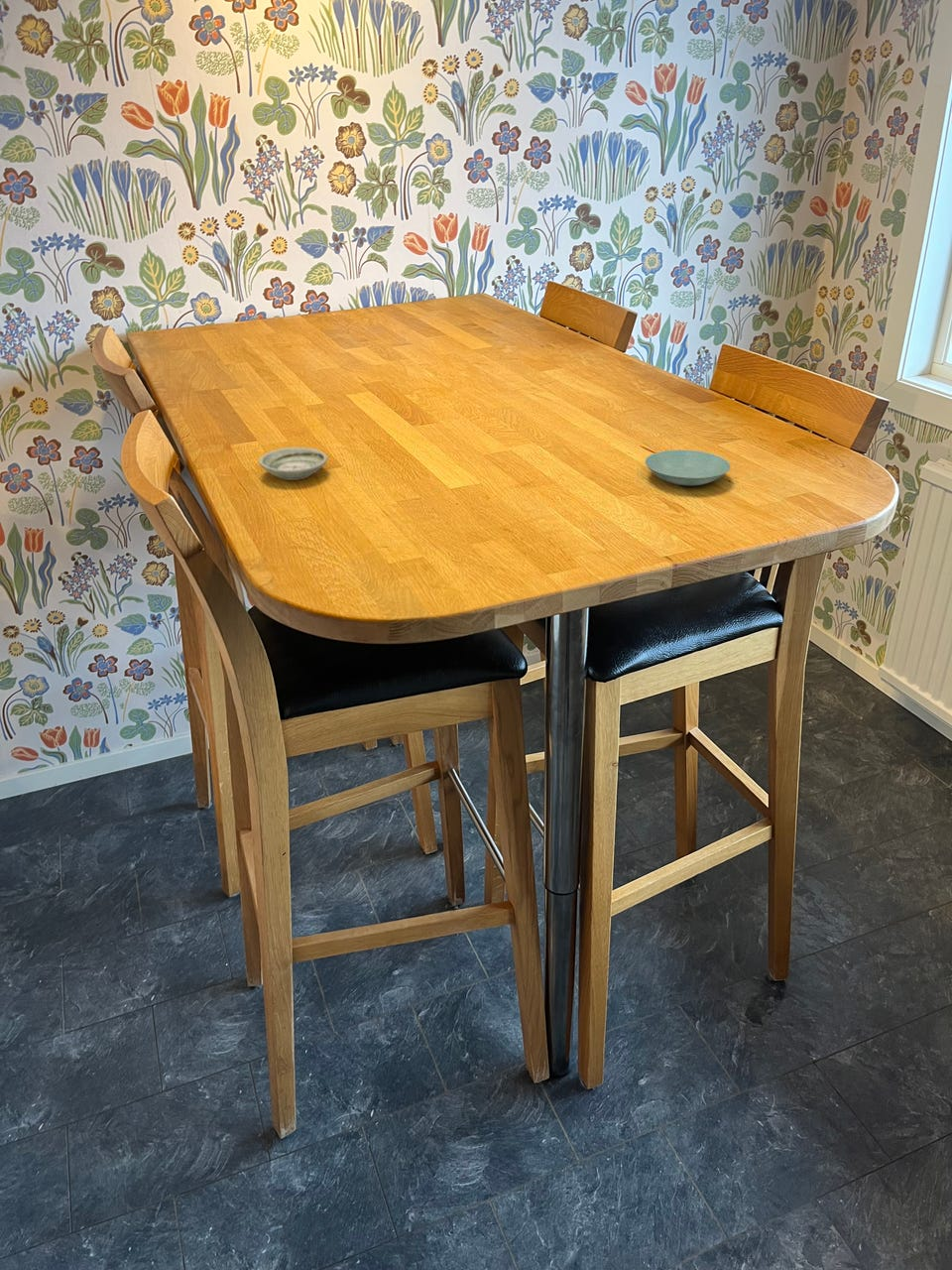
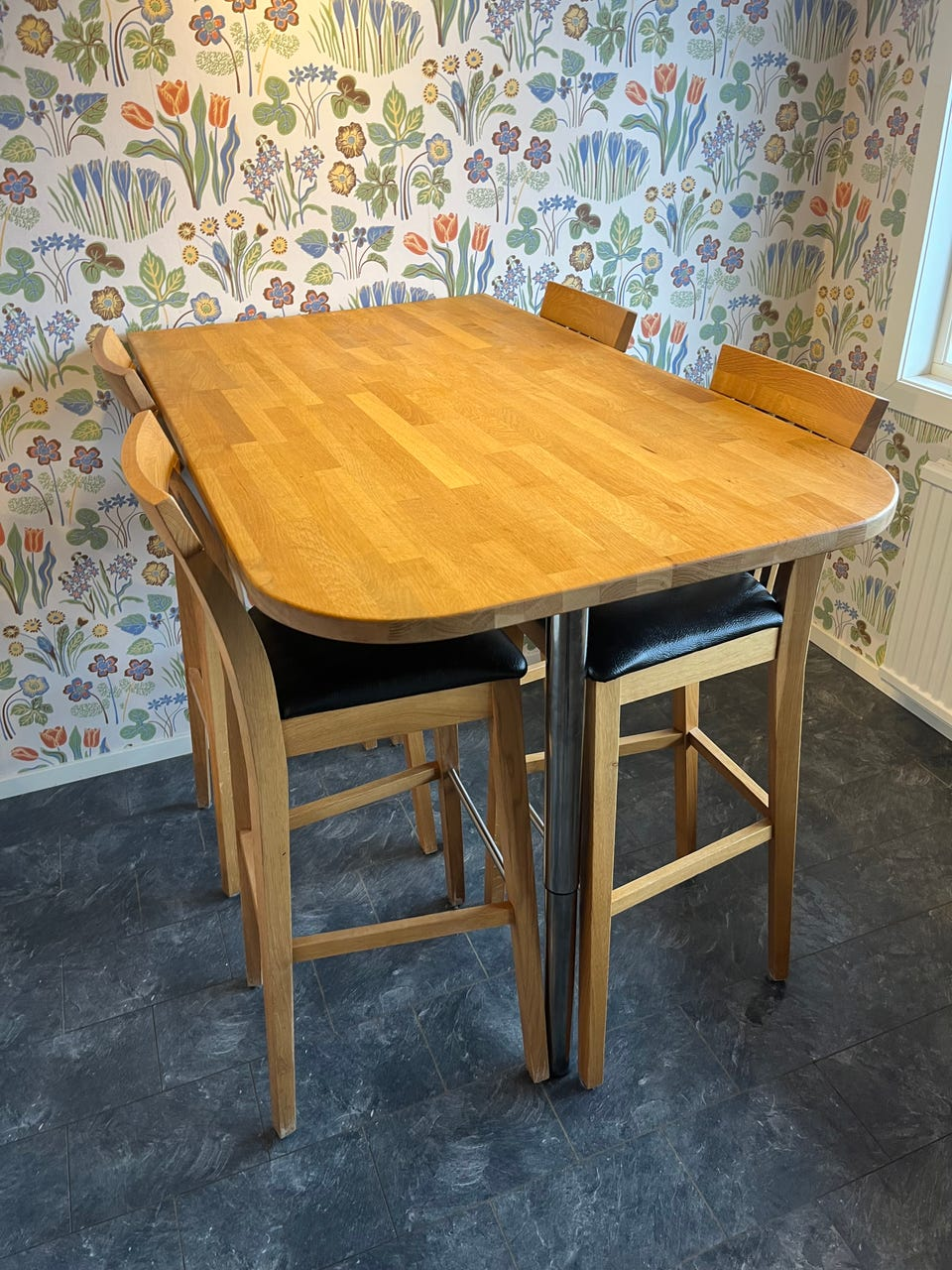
- saucer [644,449,731,487]
- saucer [258,446,328,481]
